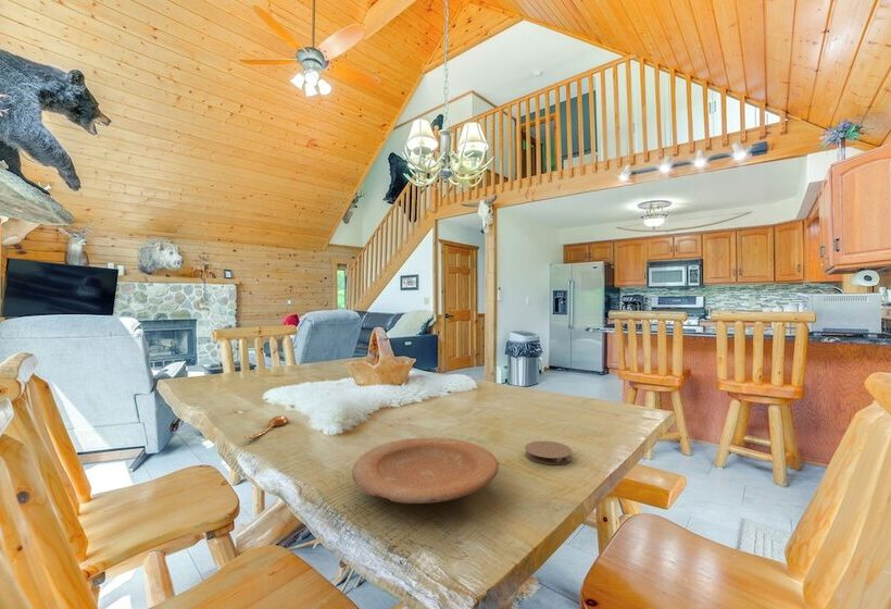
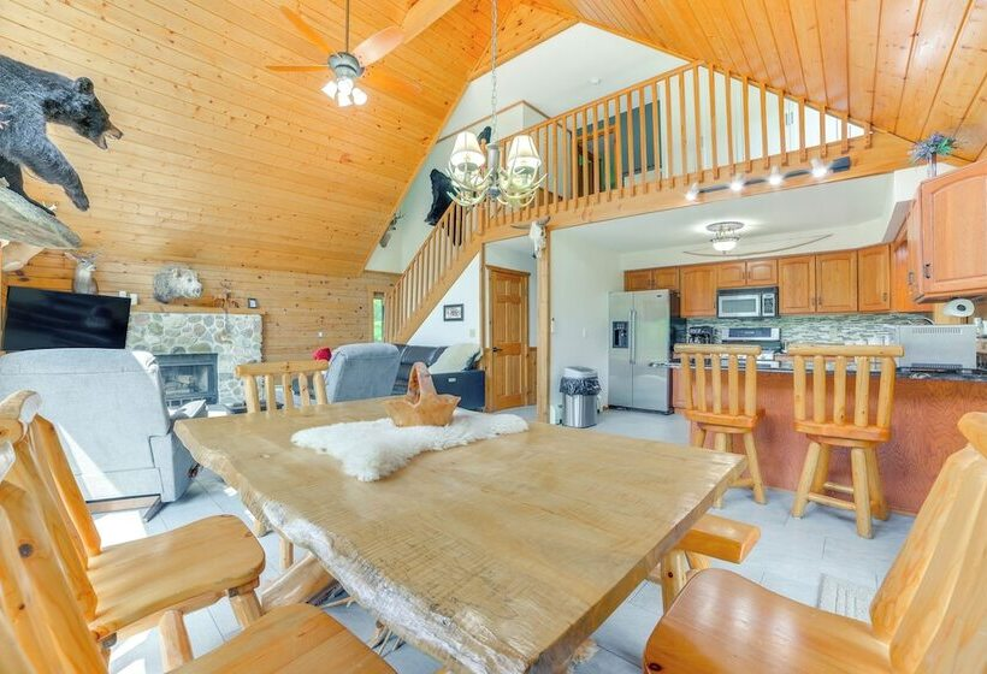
- spoon [243,415,290,439]
- plate [351,436,500,505]
- coaster [524,440,573,465]
